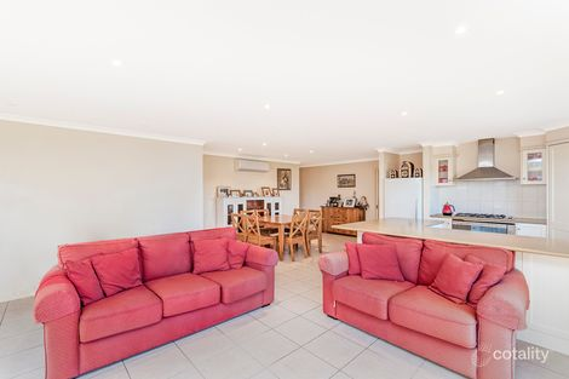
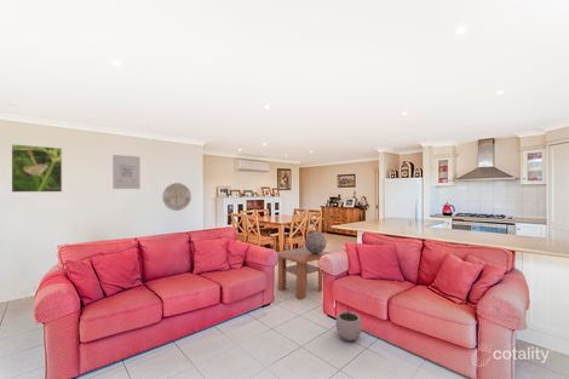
+ wall art [111,154,142,190]
+ decorative globe [304,231,327,253]
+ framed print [11,143,63,194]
+ coffee table [277,246,331,300]
+ plant pot [335,306,363,341]
+ wall decoration [161,182,192,212]
